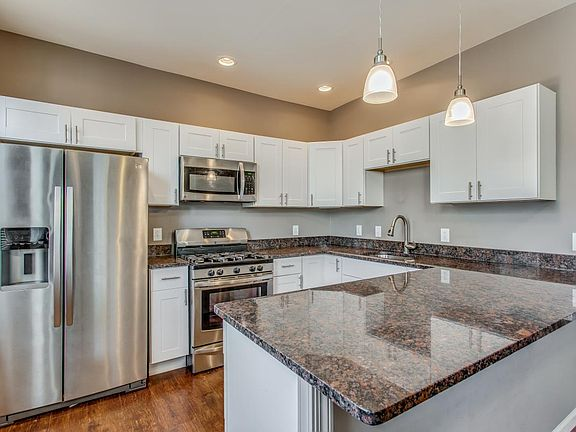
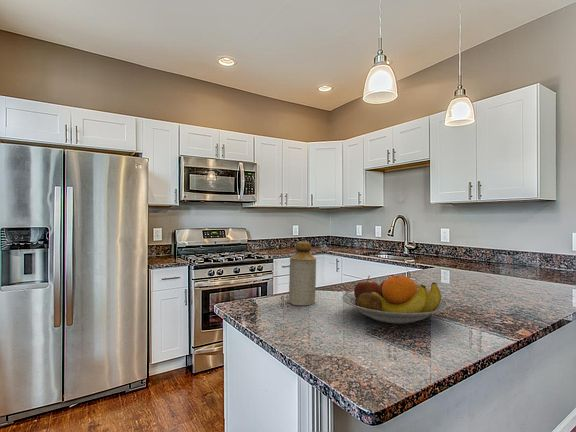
+ bottle [288,241,317,306]
+ fruit bowl [341,274,449,325]
